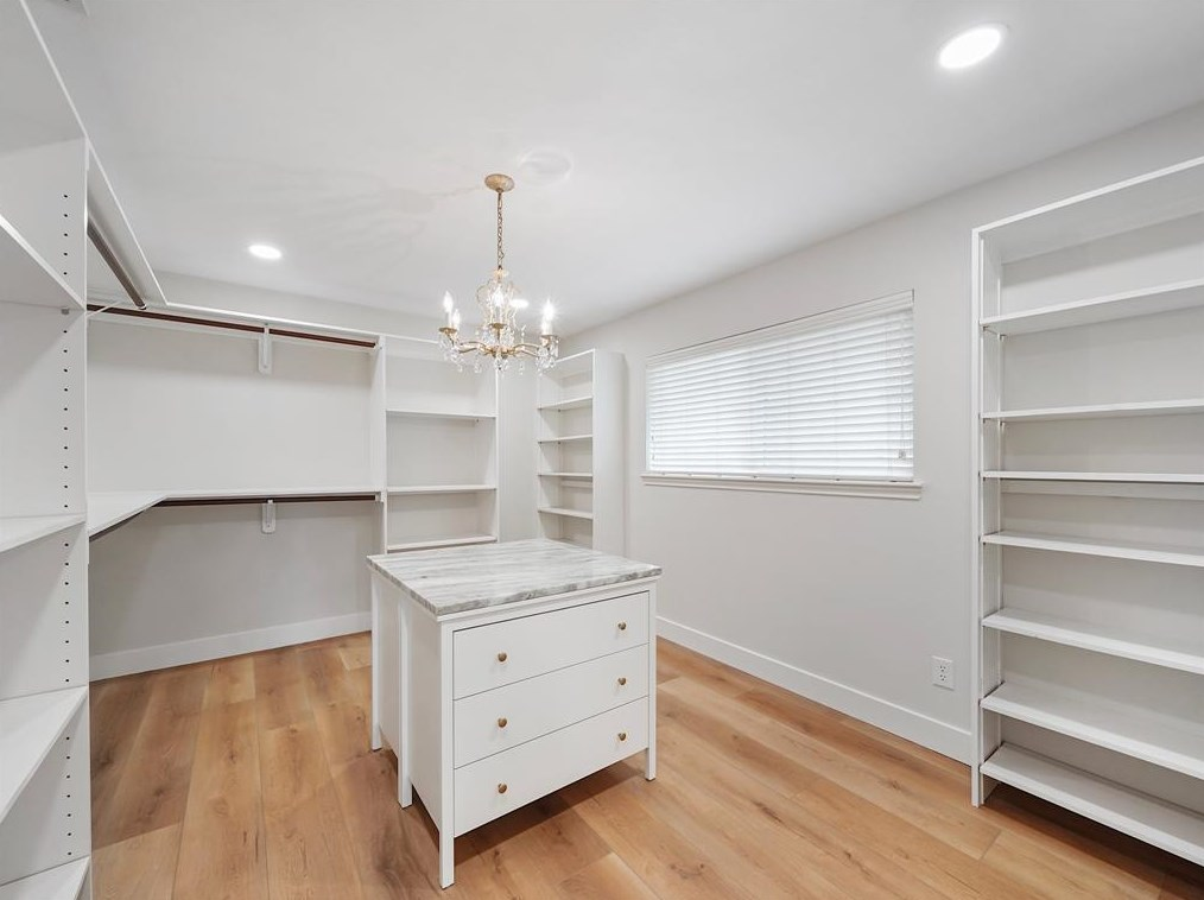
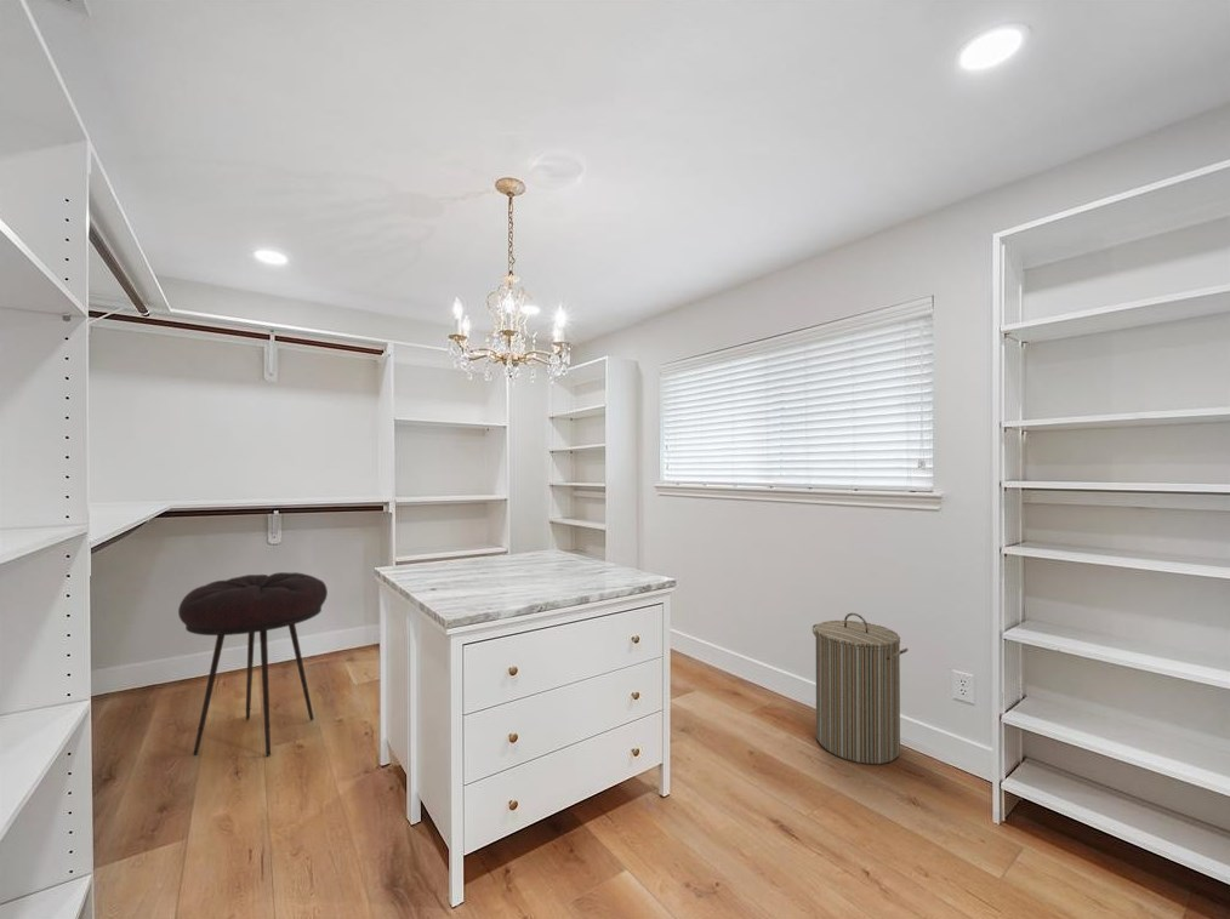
+ stool [177,571,329,758]
+ laundry hamper [812,612,909,765]
